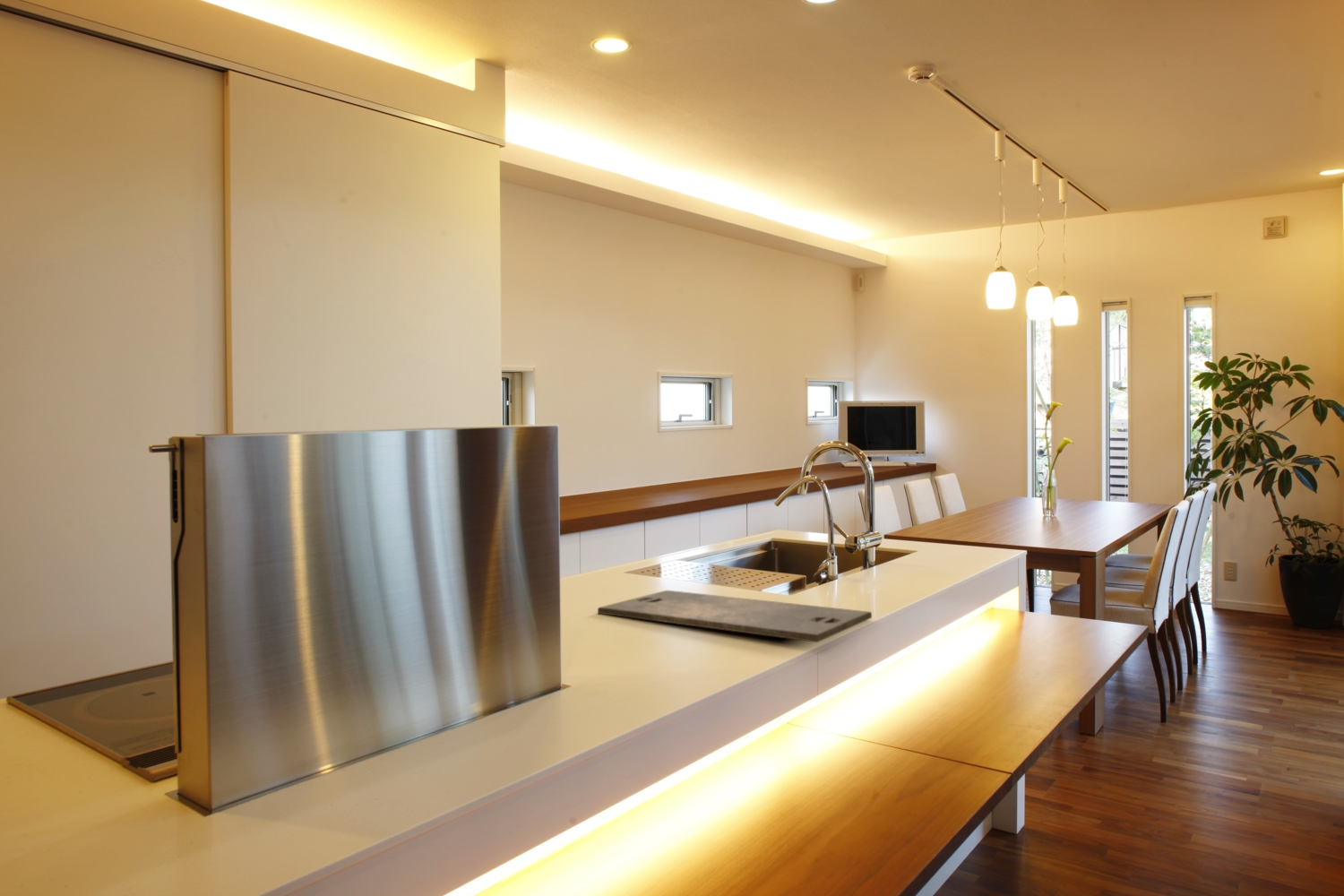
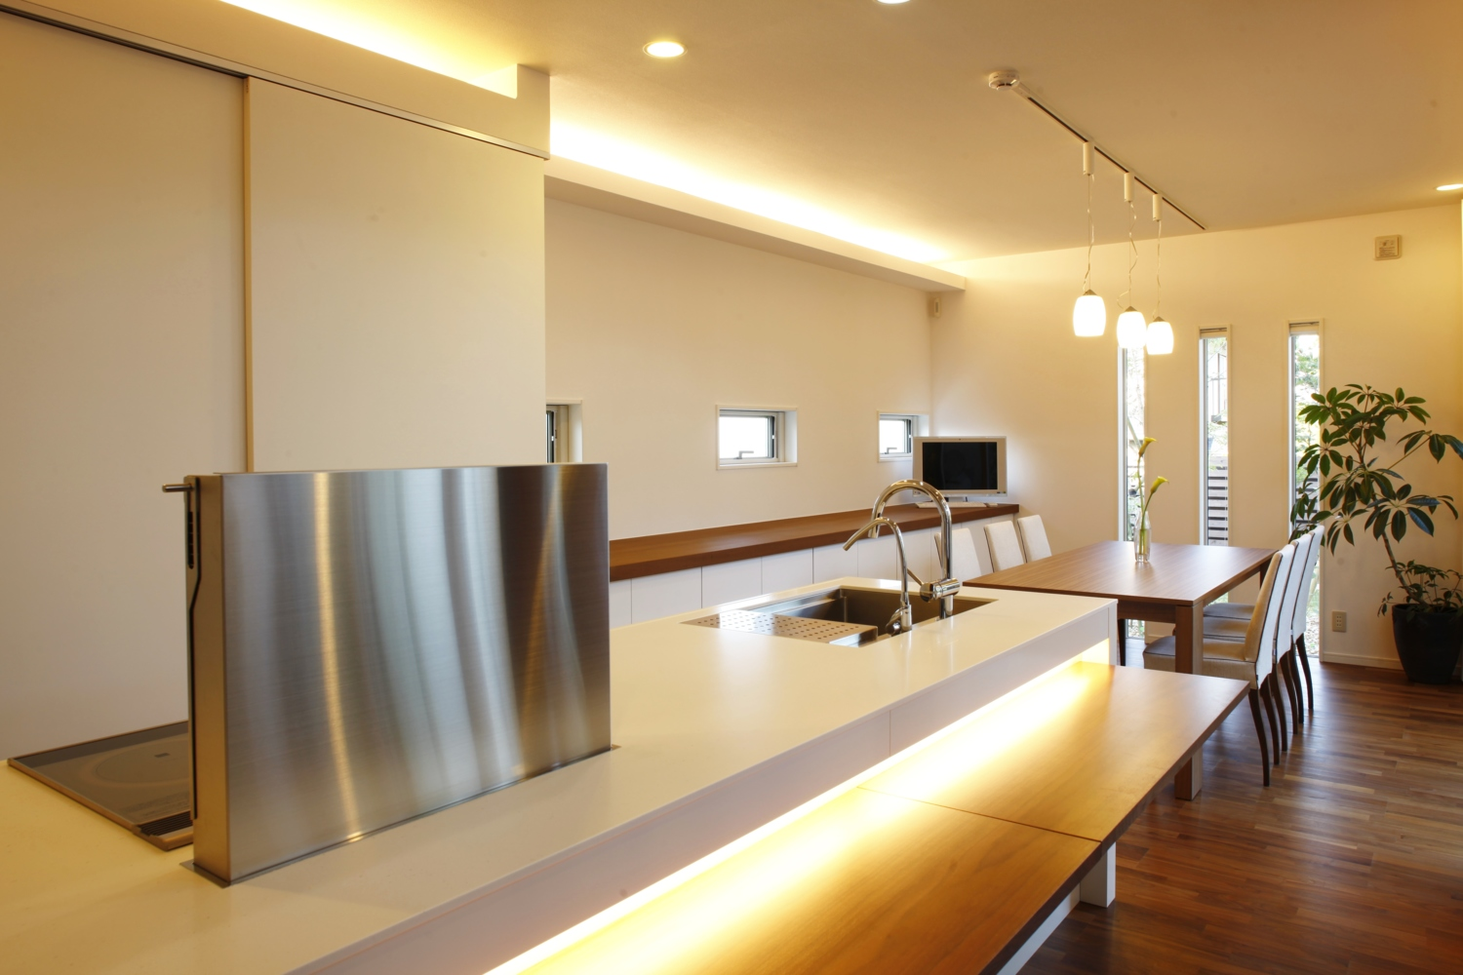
- cutting board [597,590,873,643]
